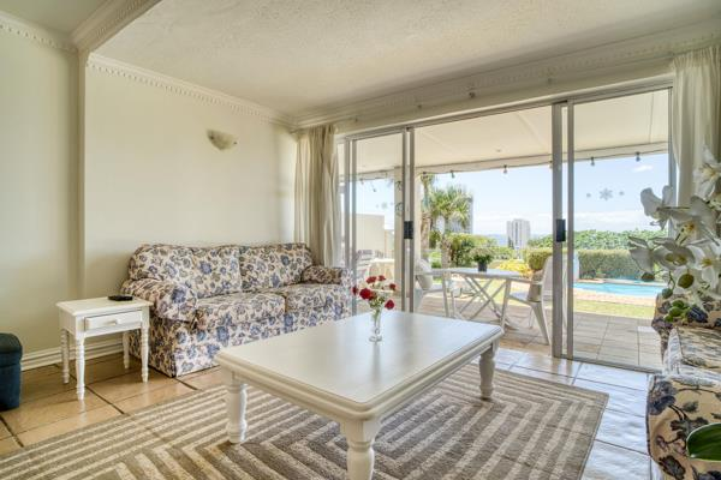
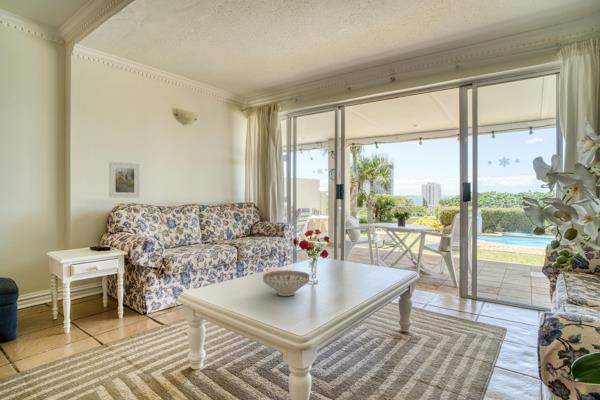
+ decorative bowl [262,269,311,297]
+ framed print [108,161,141,199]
